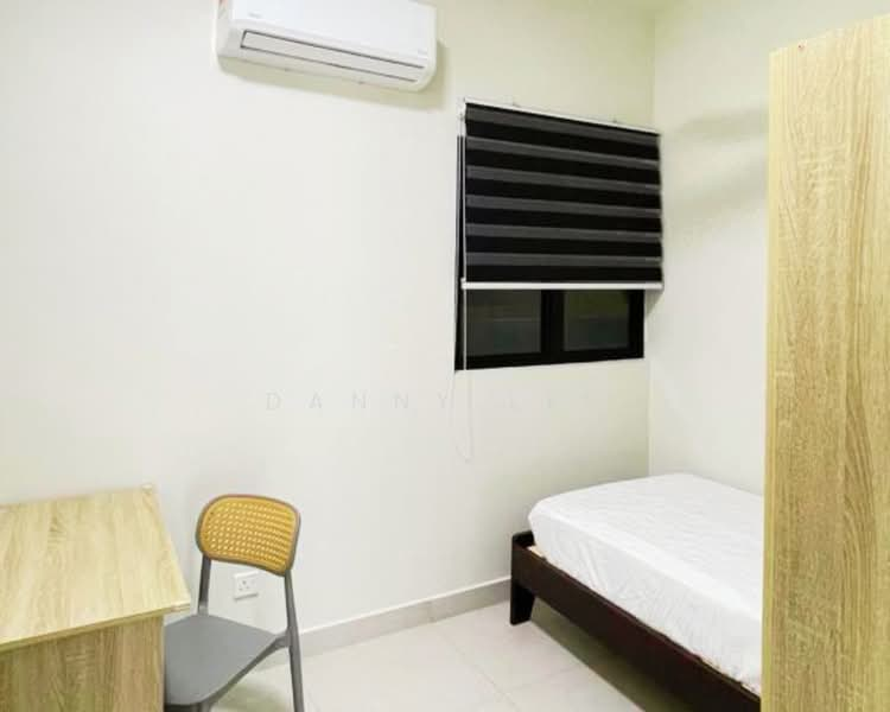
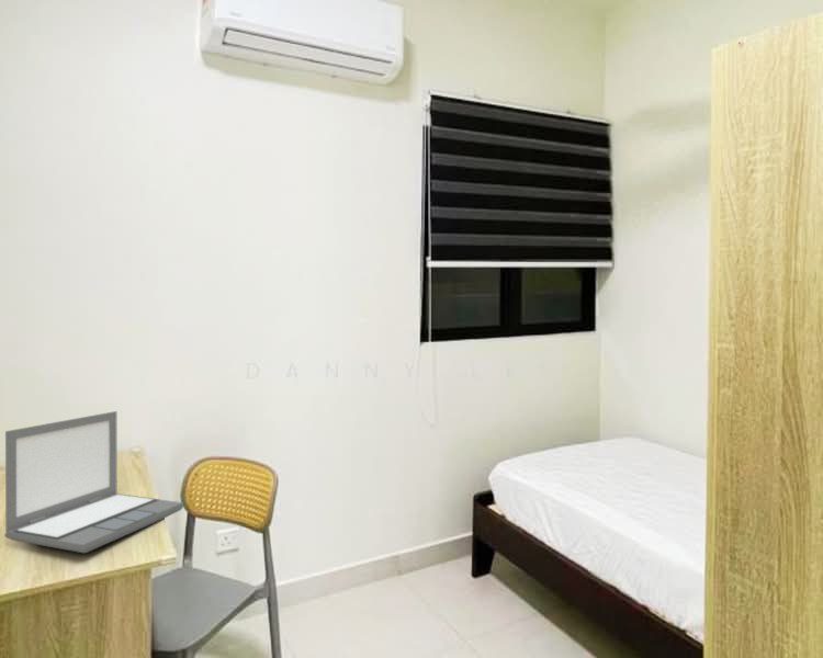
+ laptop [3,410,184,554]
